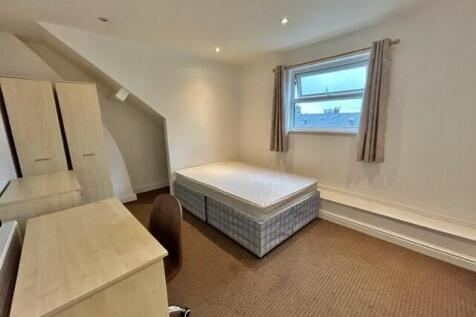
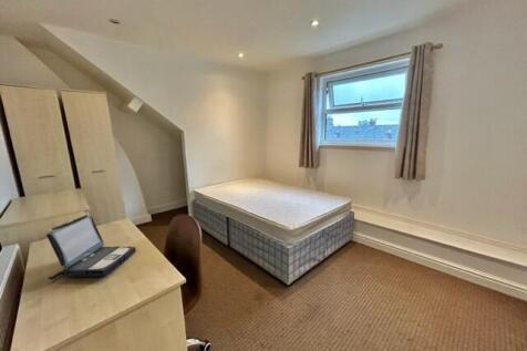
+ laptop [45,214,136,281]
